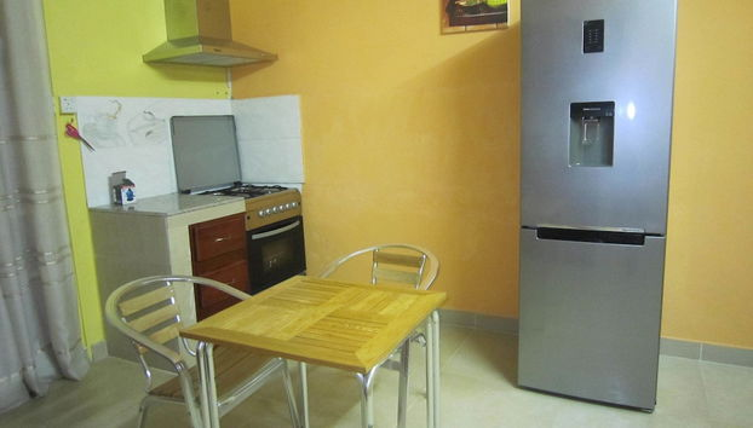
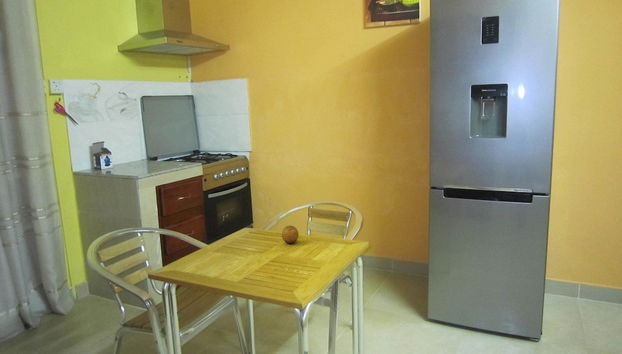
+ fruit [281,225,299,245]
